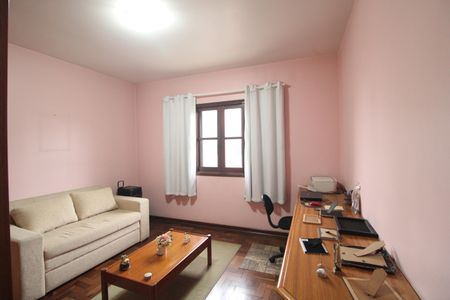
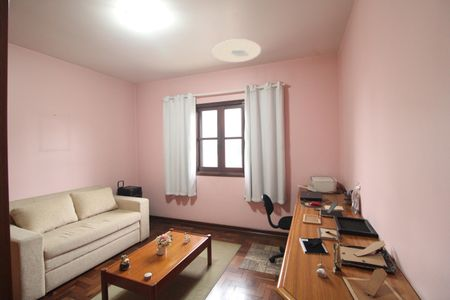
+ ceiling light [212,38,262,63]
